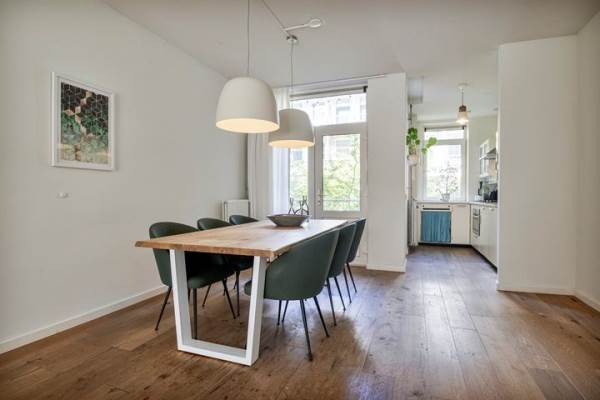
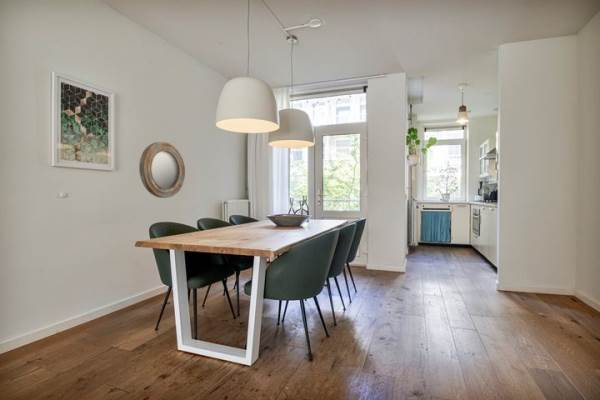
+ home mirror [138,141,186,199]
